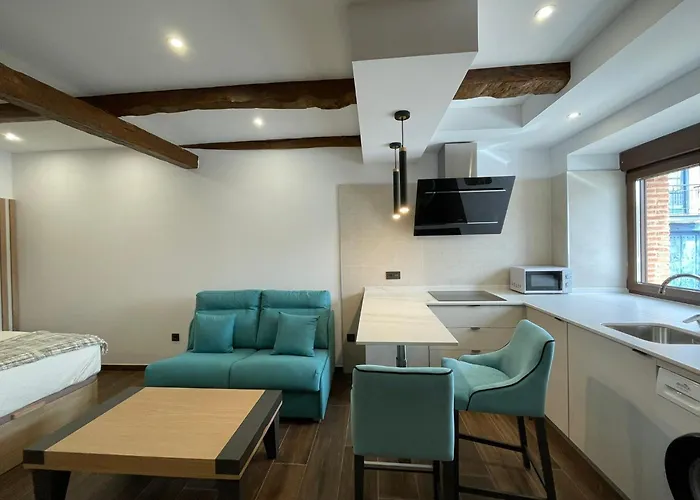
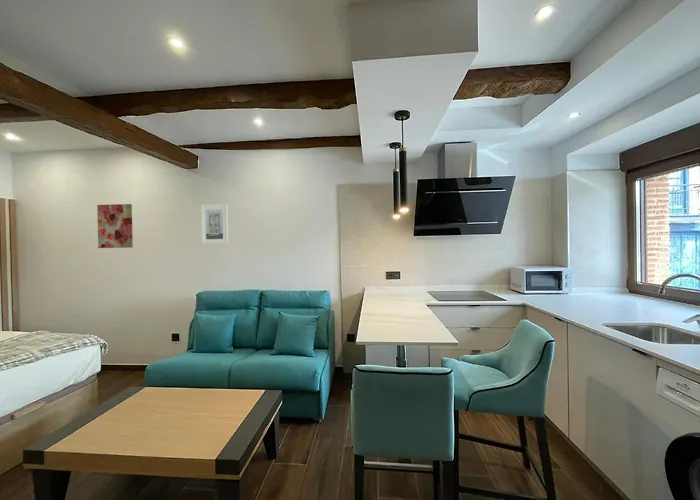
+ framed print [200,203,229,245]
+ wall art [96,203,134,249]
